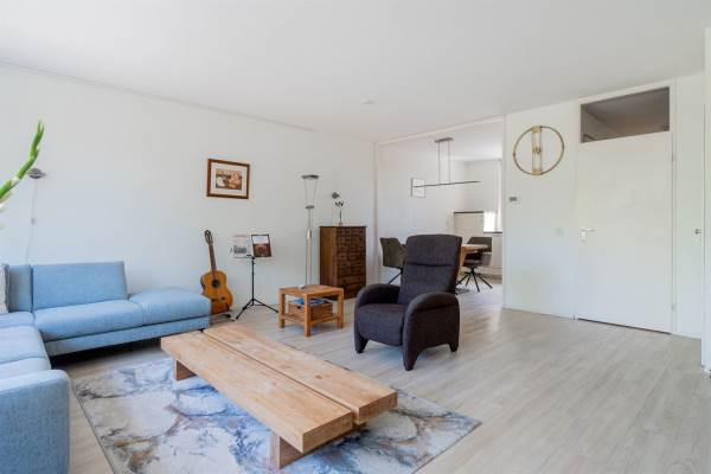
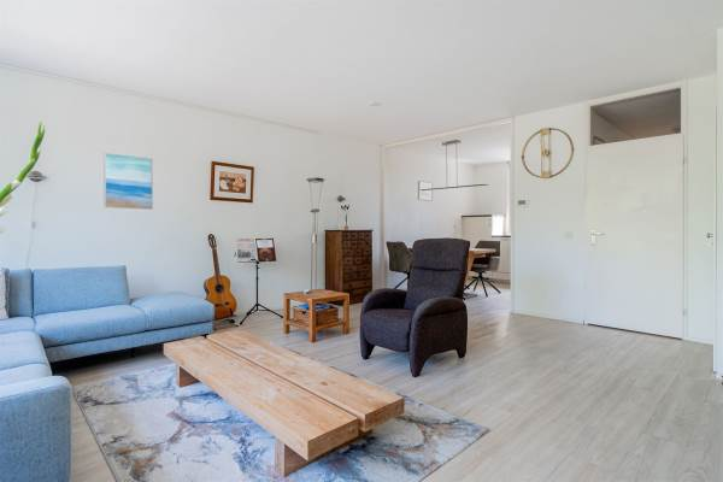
+ wall art [102,152,154,211]
